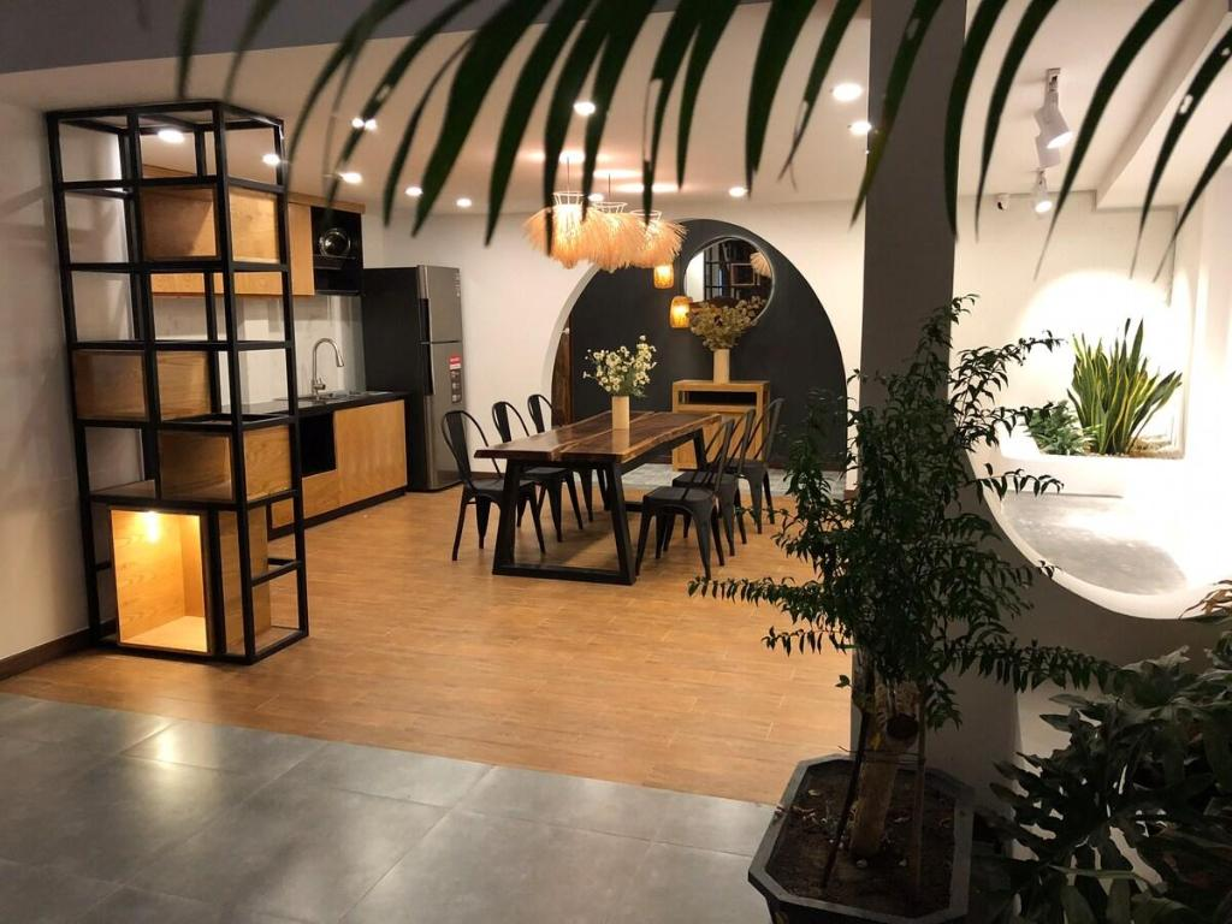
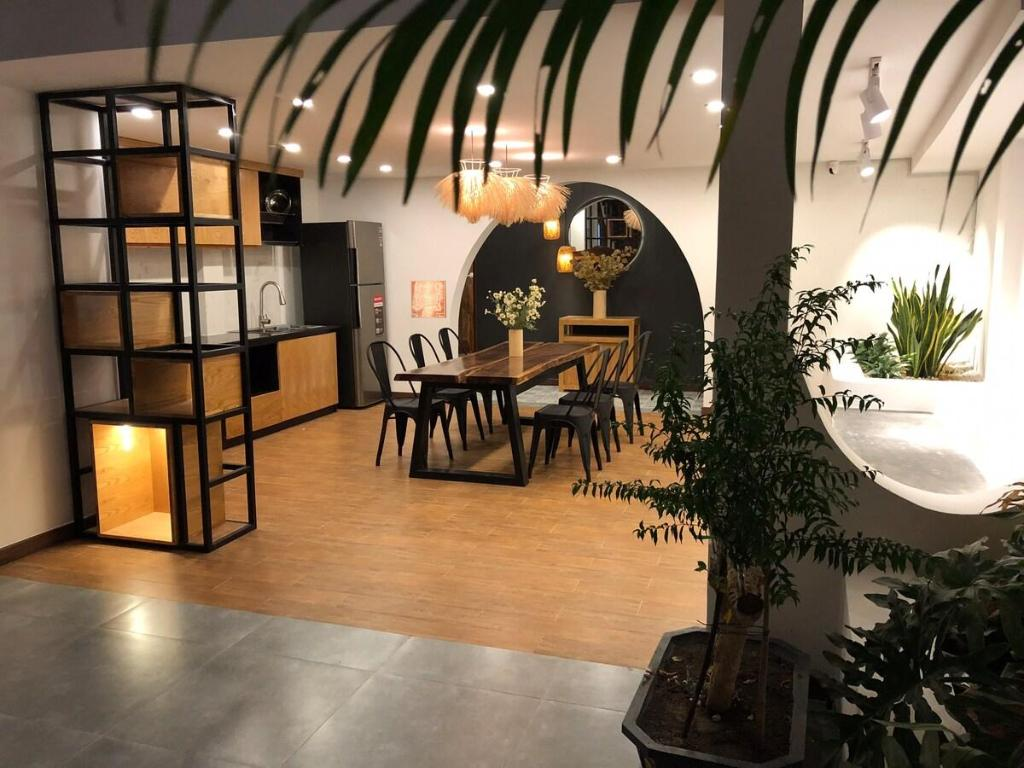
+ wall art [410,280,447,319]
